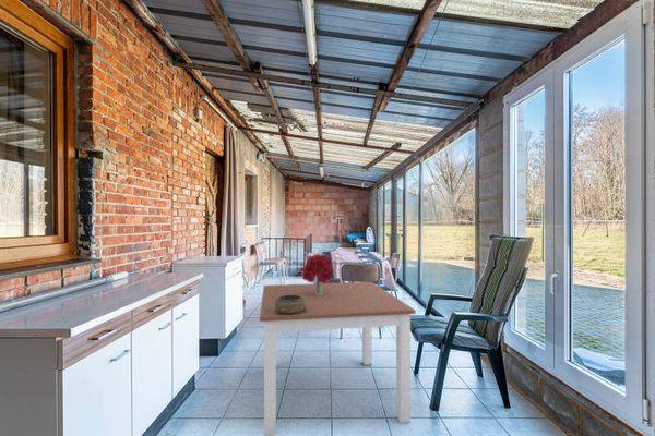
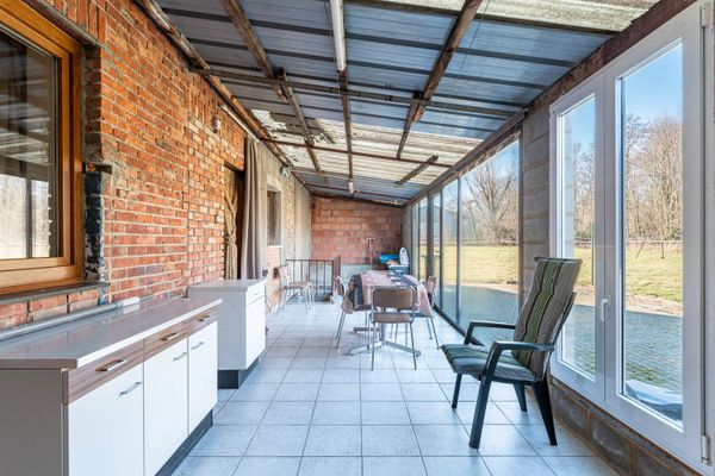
- bouquet [301,253,334,294]
- decorative bowl [275,295,307,315]
- dining table [259,281,417,436]
